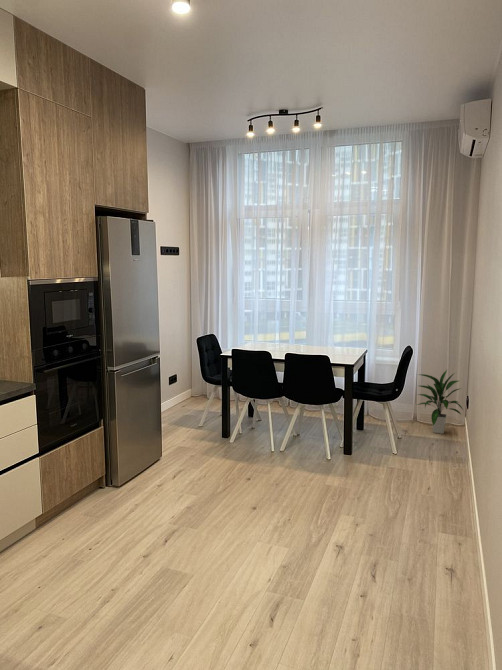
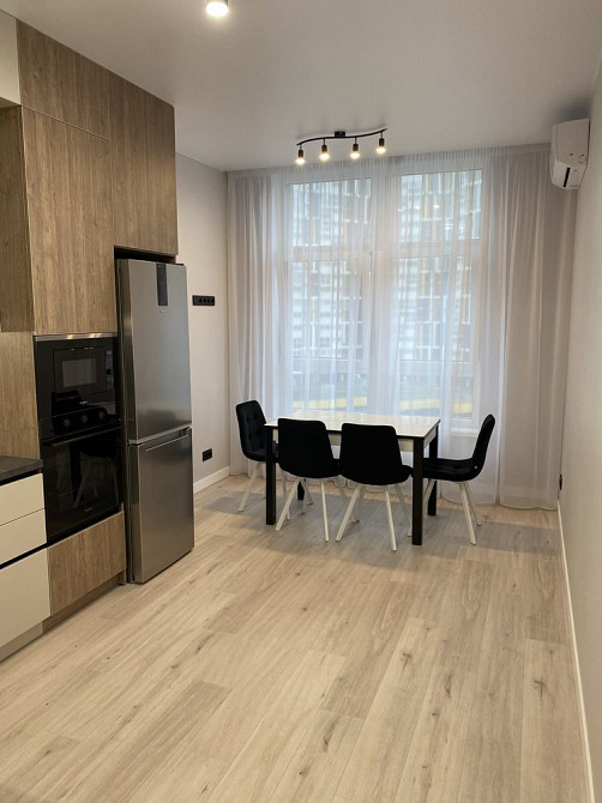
- indoor plant [415,369,464,435]
